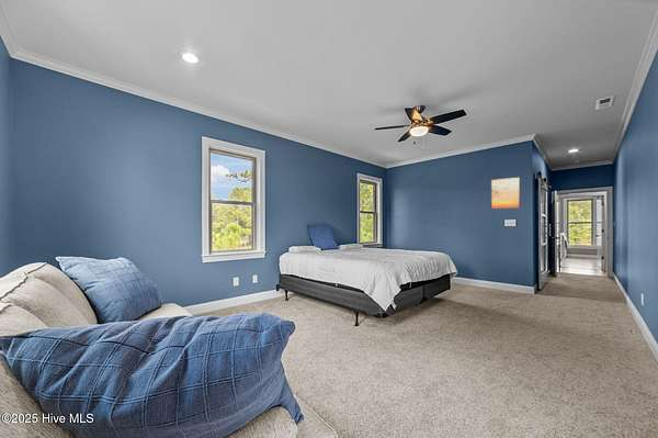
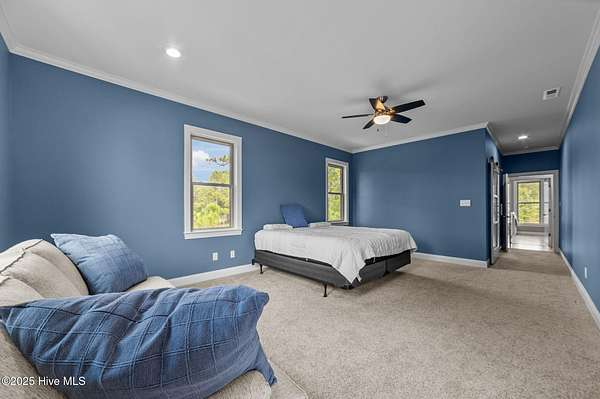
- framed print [490,176,521,211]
